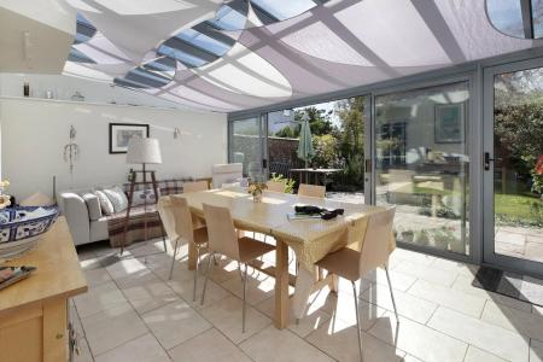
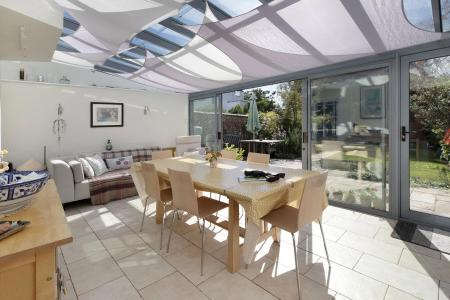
- floor lamp [119,136,168,261]
